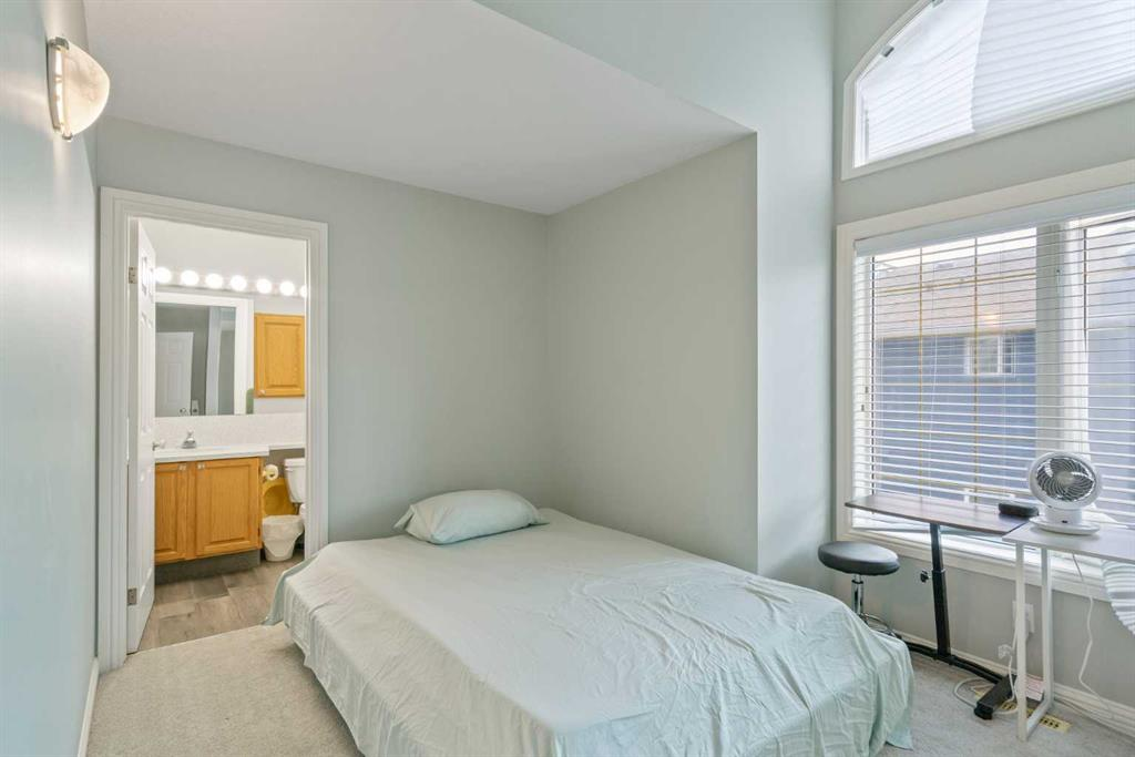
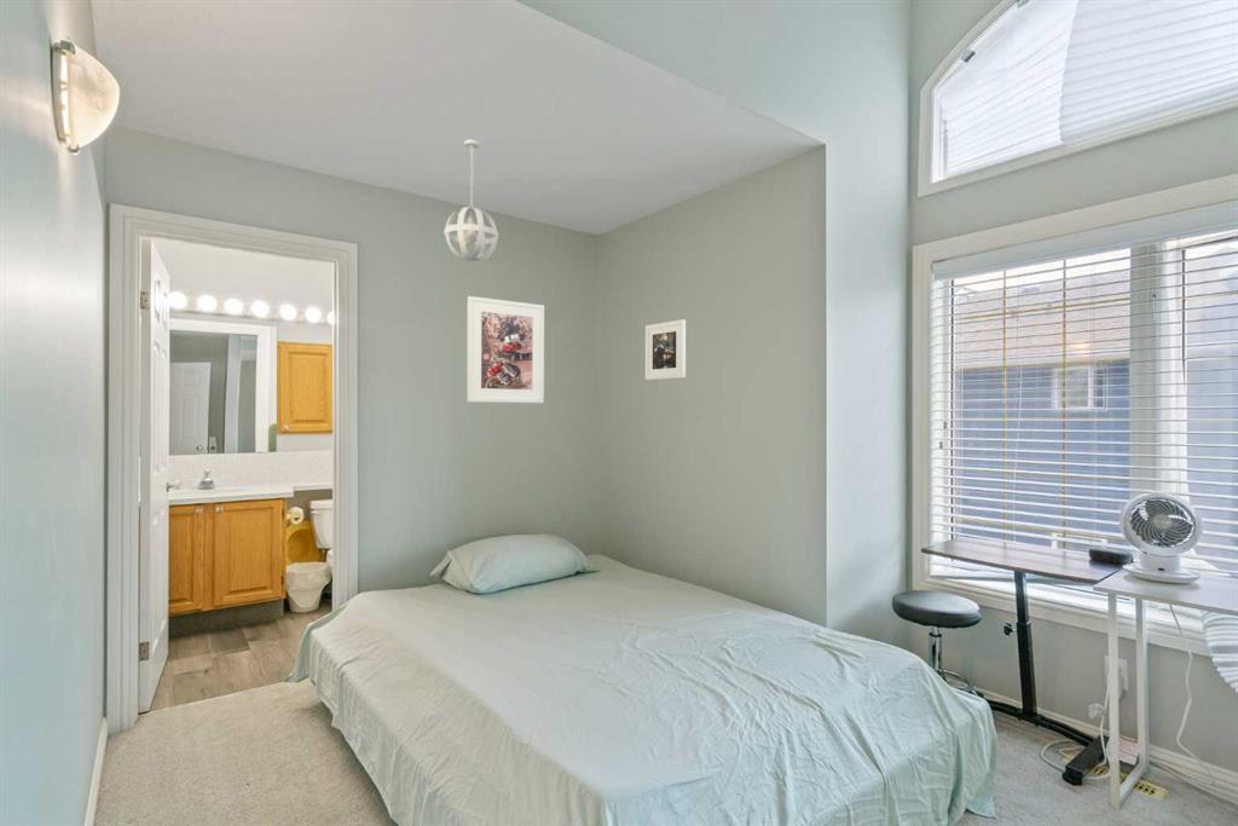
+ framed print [465,295,545,404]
+ pendant light [444,139,499,262]
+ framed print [644,318,687,381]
